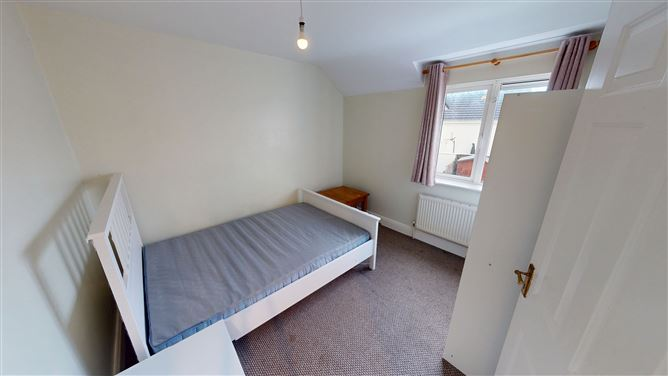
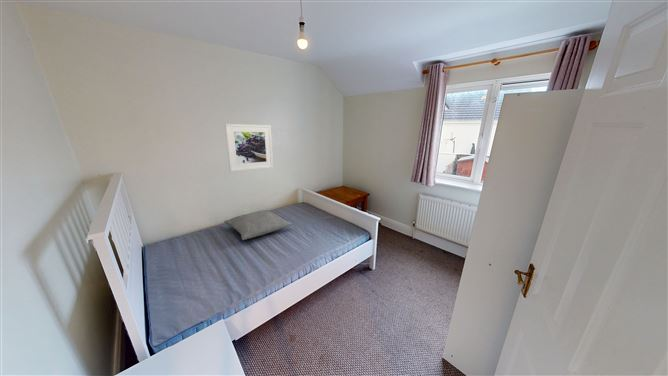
+ pillow [223,209,293,241]
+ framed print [224,123,274,173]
